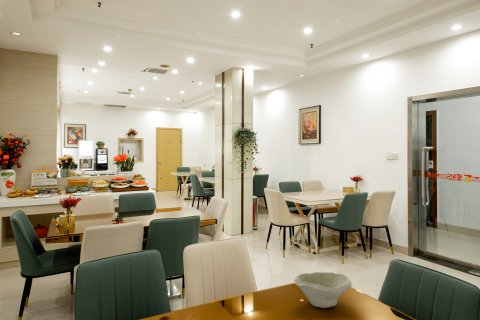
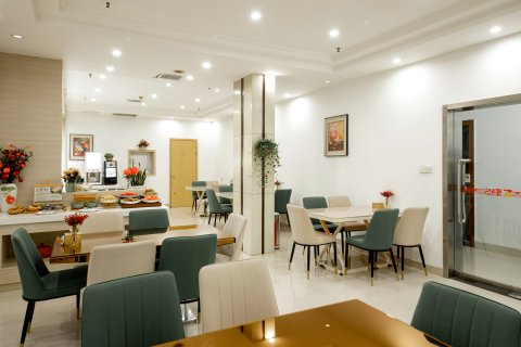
- bowl [293,271,353,309]
